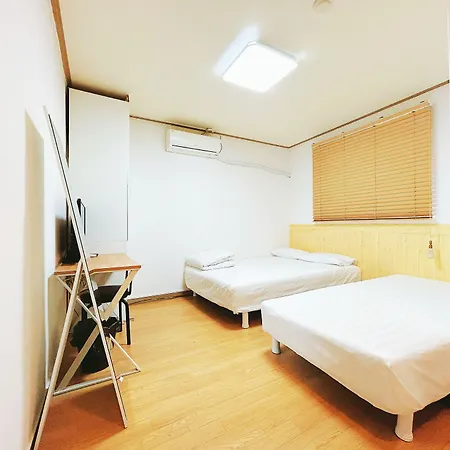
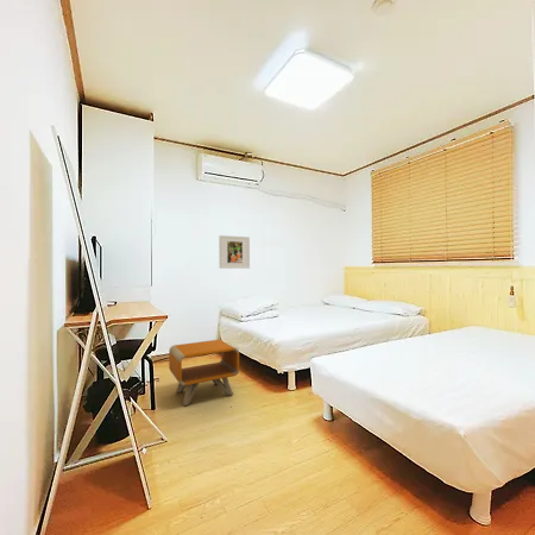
+ nightstand [168,339,240,407]
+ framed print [218,234,251,270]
